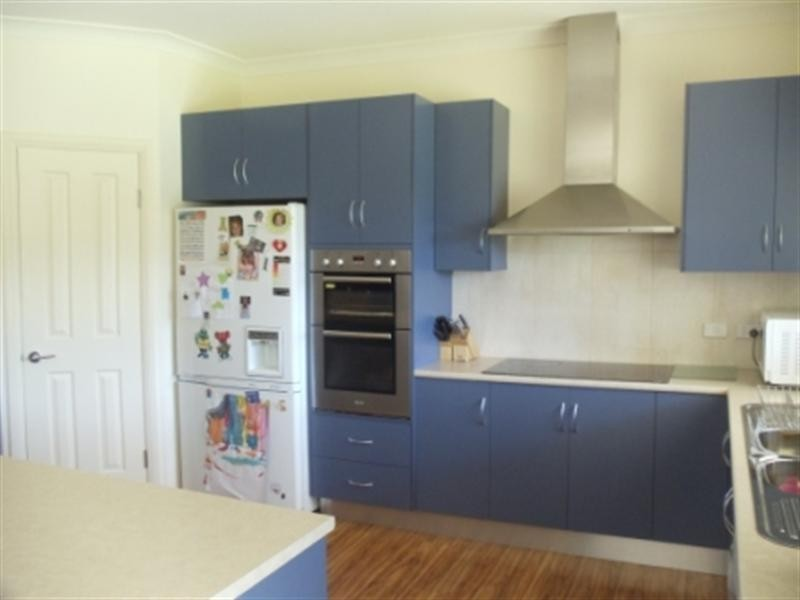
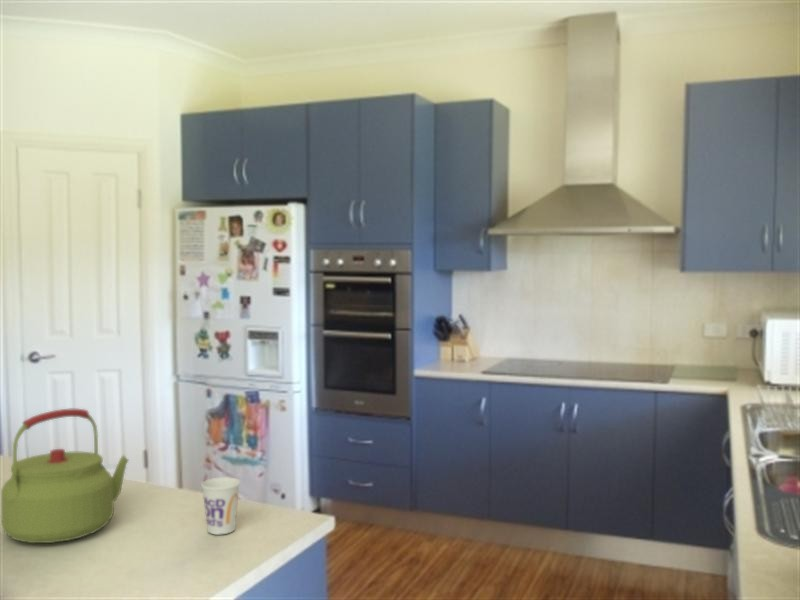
+ cup [200,476,241,535]
+ kettle [0,408,130,544]
